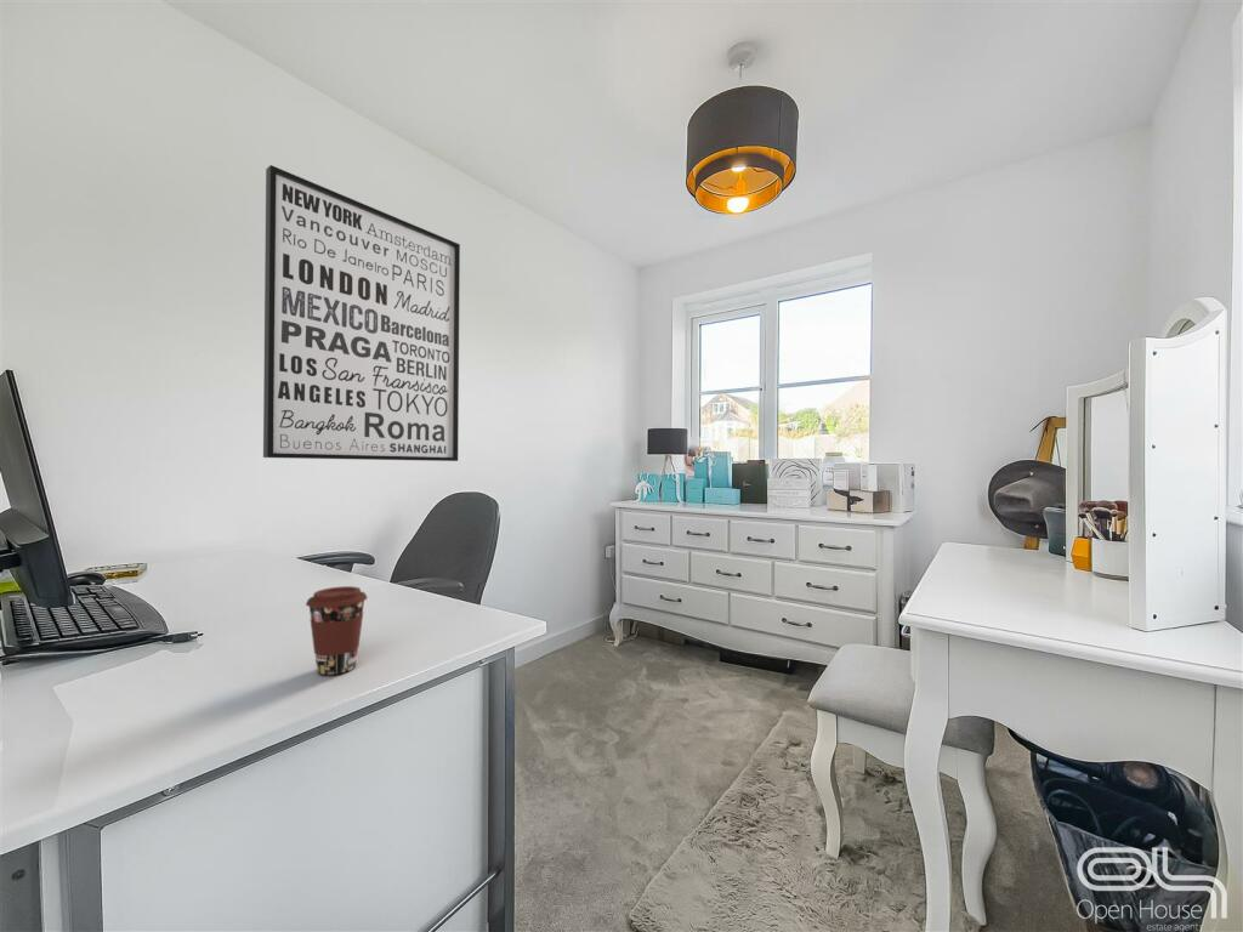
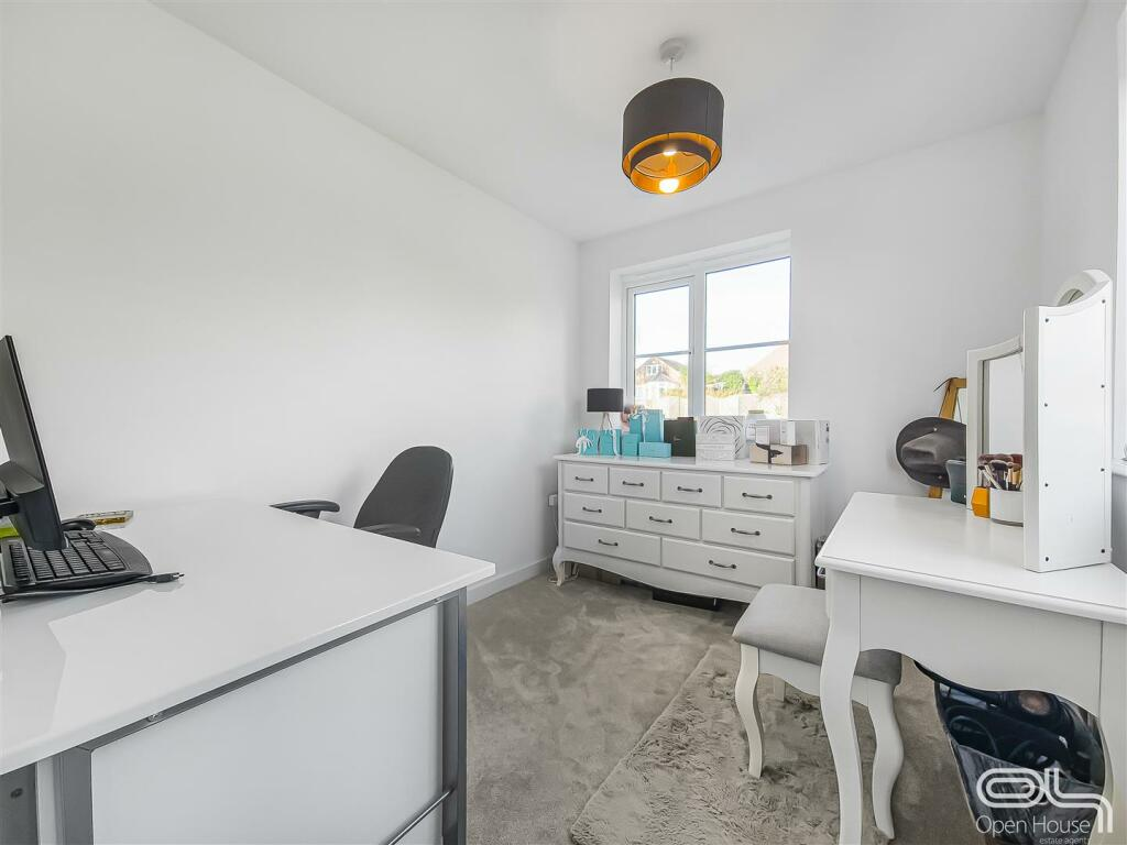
- wall art [262,164,461,462]
- coffee cup [305,585,369,676]
